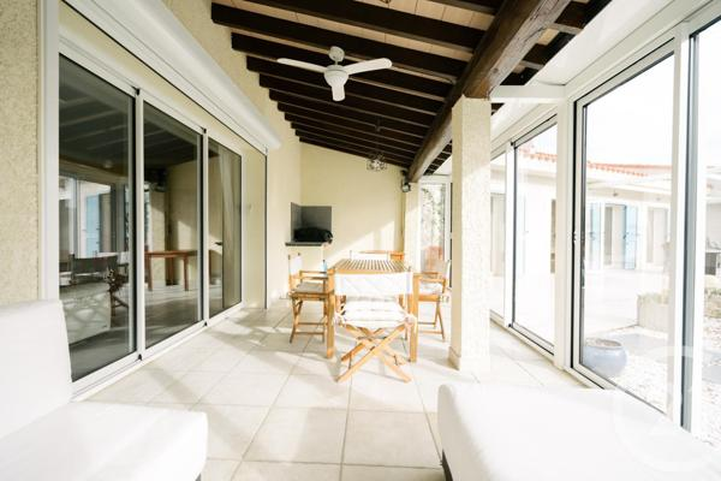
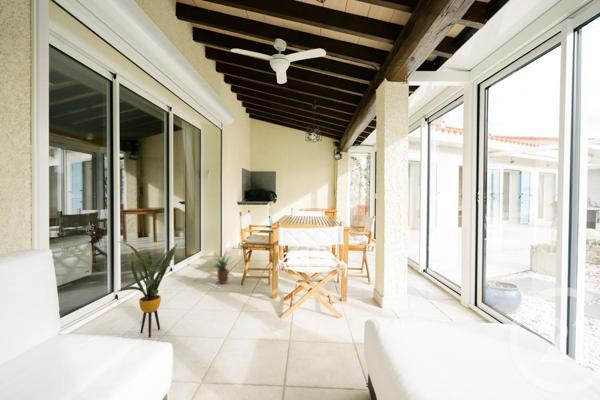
+ house plant [116,240,178,338]
+ potted plant [208,250,236,285]
